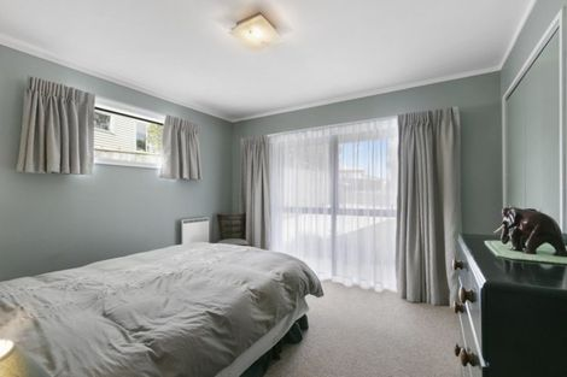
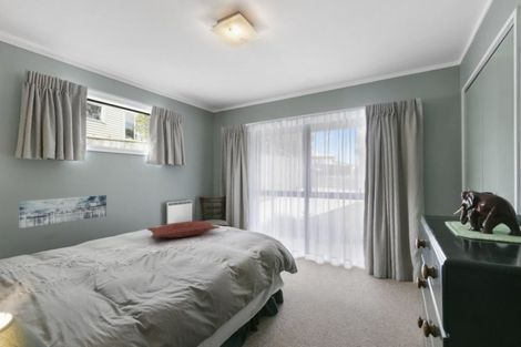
+ wall art [18,194,108,229]
+ pillow [146,220,221,239]
